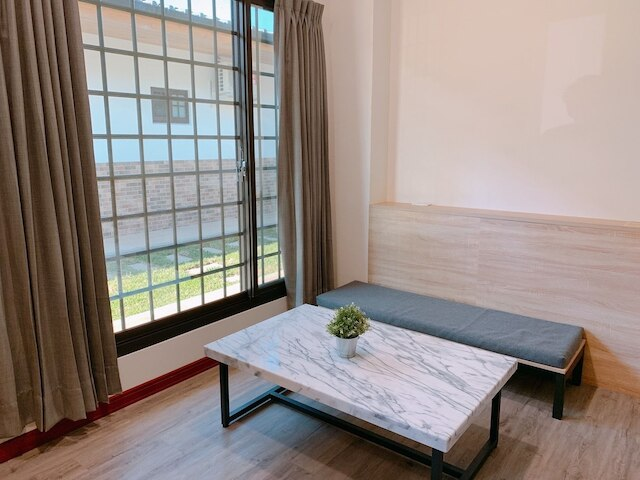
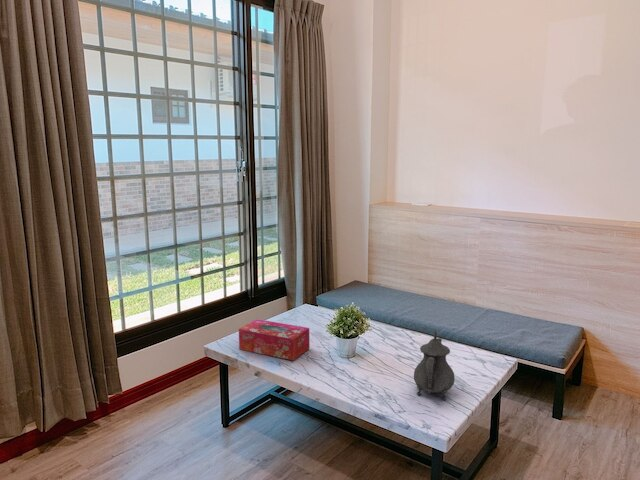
+ teapot [413,329,456,401]
+ tissue box [238,318,311,361]
